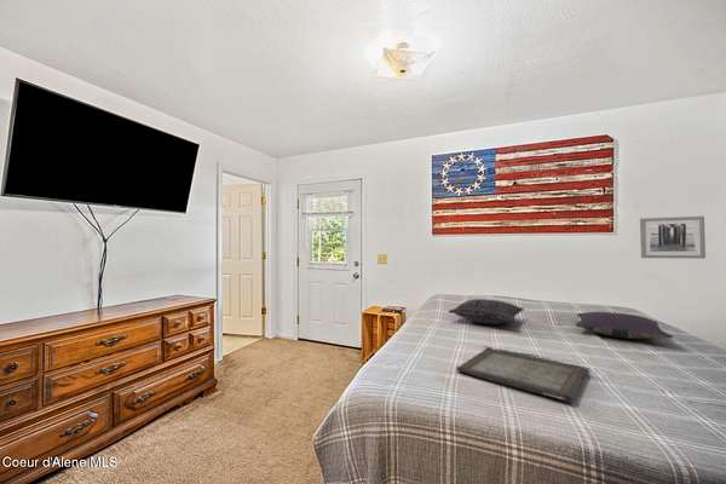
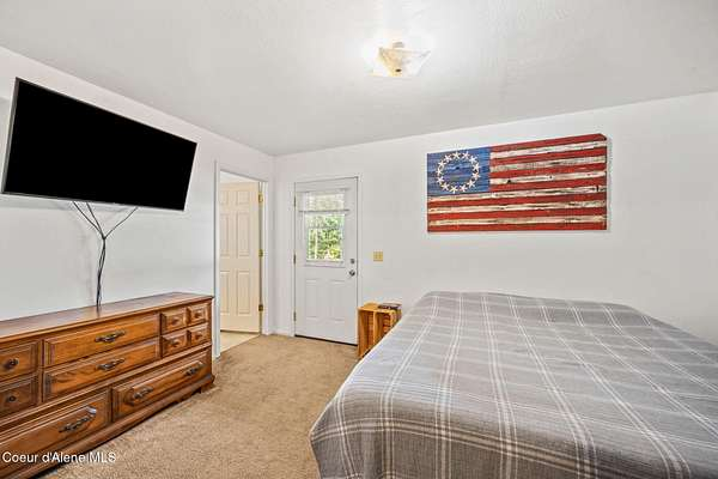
- wall art [639,215,707,260]
- pillow [575,311,674,340]
- pillow [448,298,525,325]
- serving tray [455,346,589,404]
